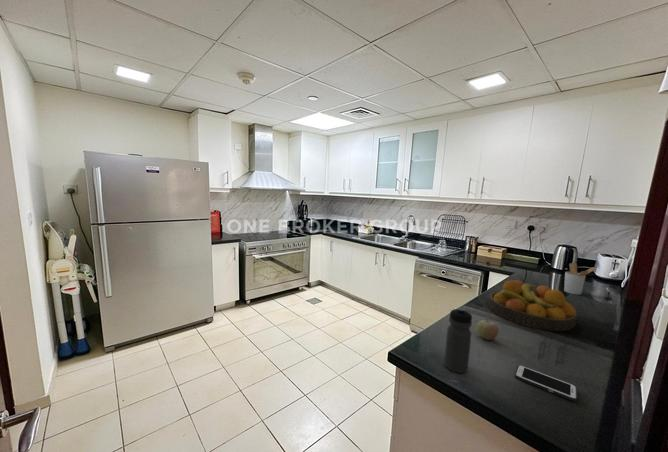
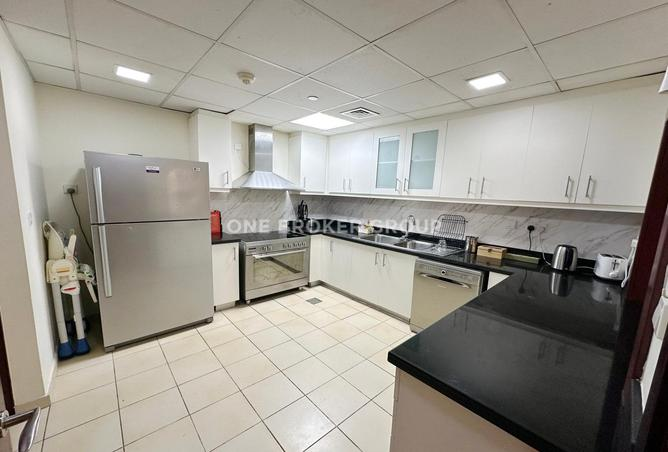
- fruit bowl [487,279,578,332]
- utensil holder [563,262,597,296]
- water bottle [443,306,473,374]
- fruit [475,319,500,341]
- cell phone [514,364,578,402]
